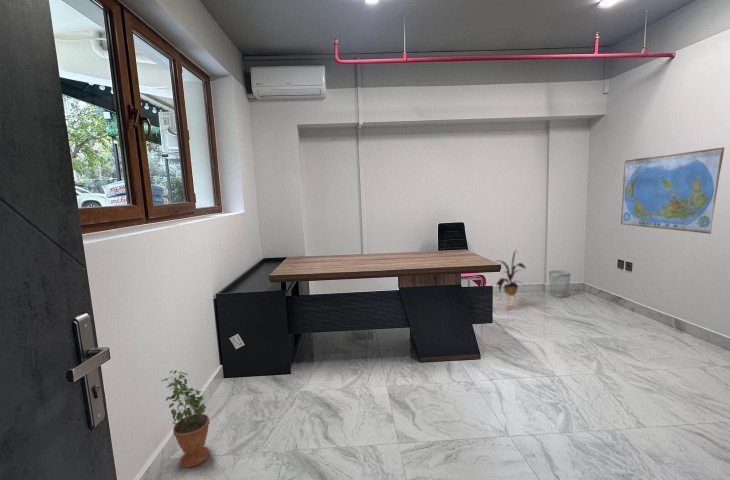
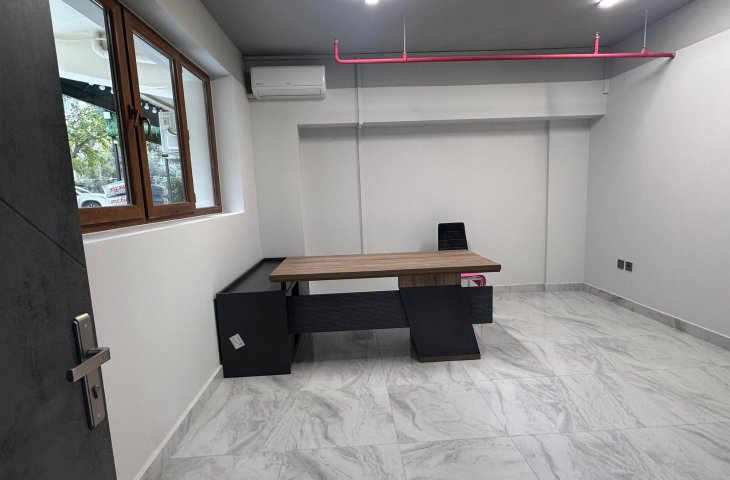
- potted plant [161,369,211,468]
- house plant [493,249,527,311]
- wastebasket [548,270,572,298]
- world map [620,146,726,235]
